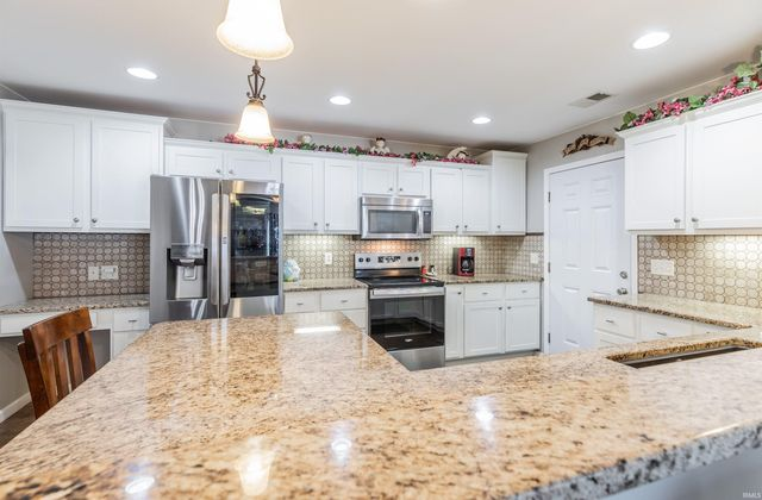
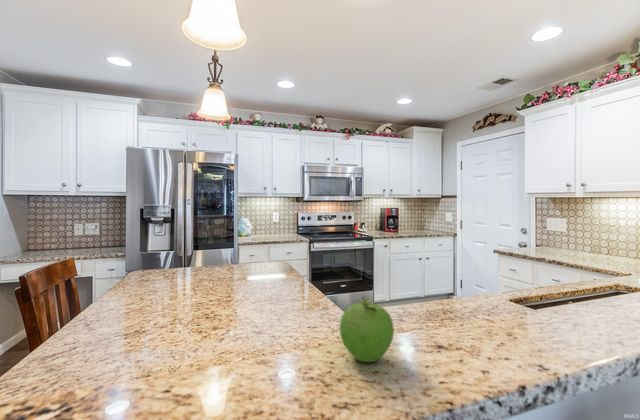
+ fruit [338,296,395,363]
